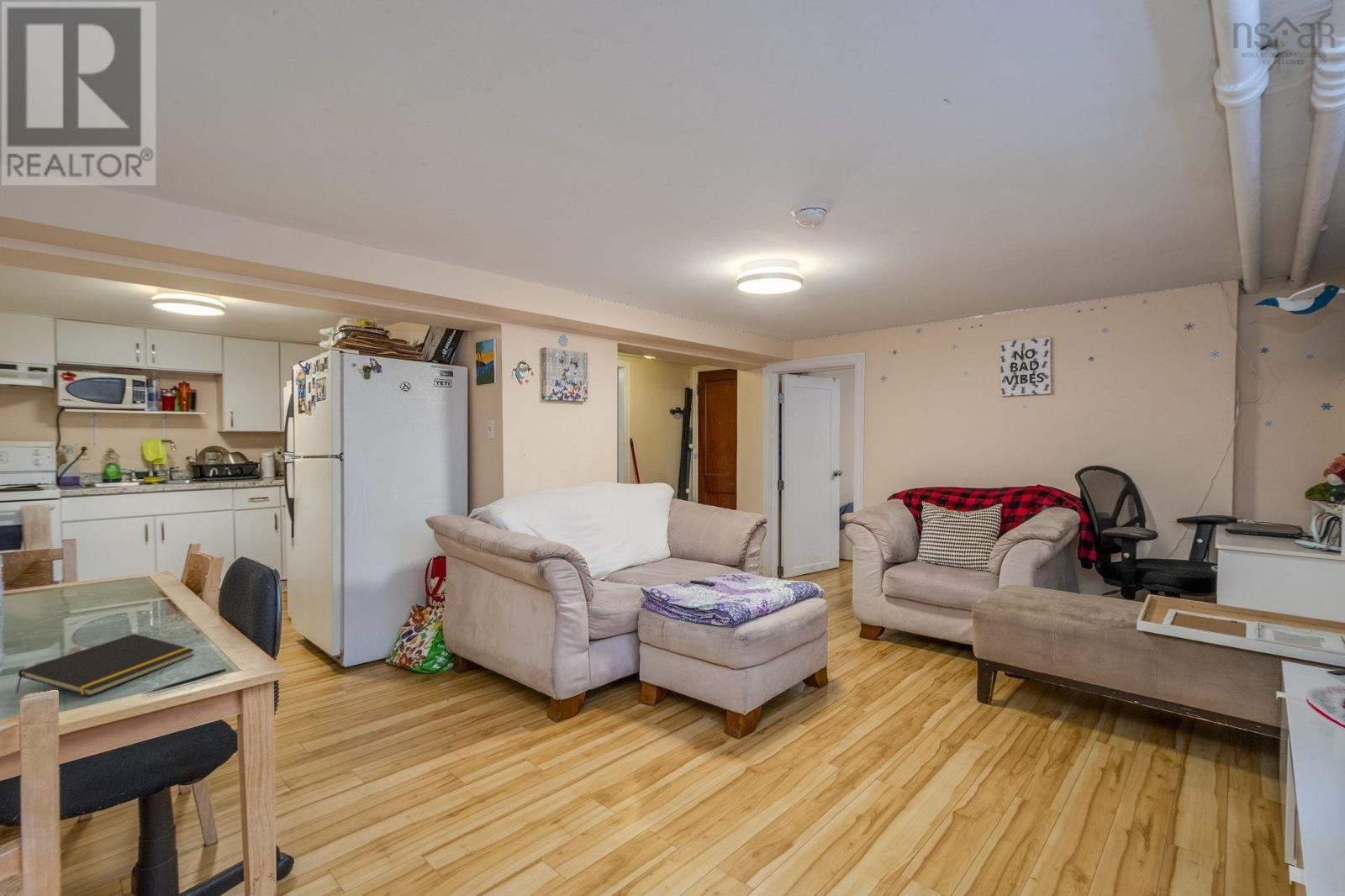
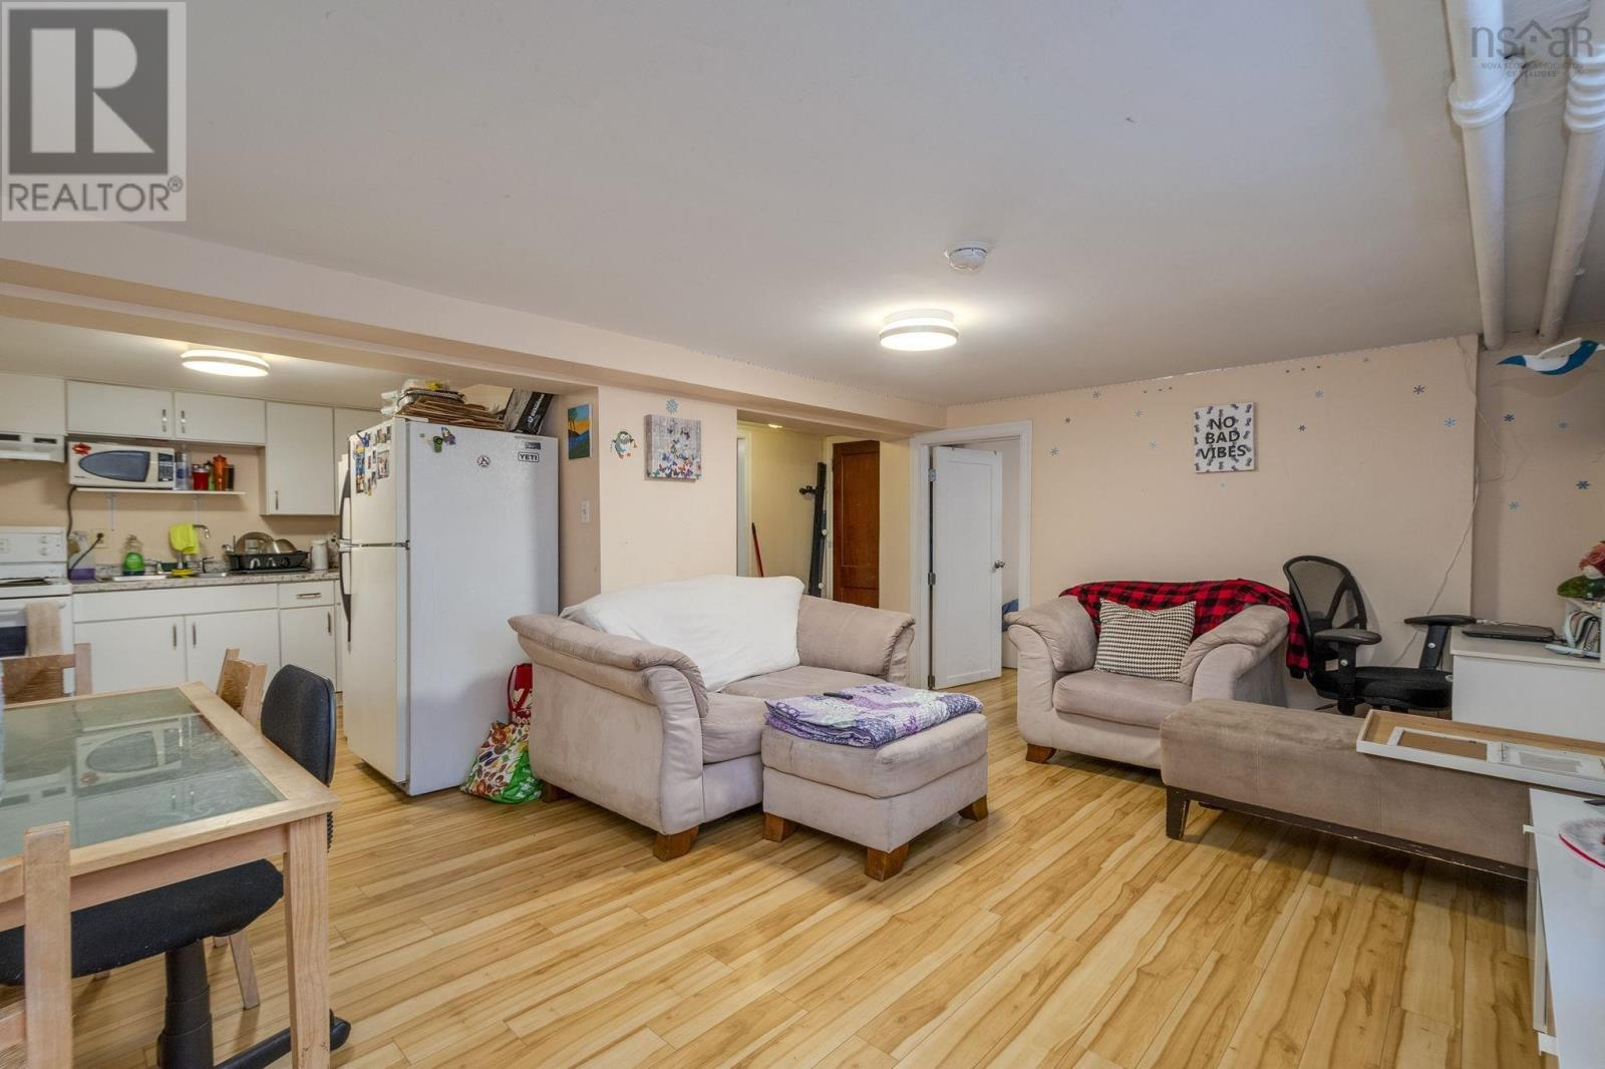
- pen [140,668,227,696]
- notepad [14,633,196,697]
